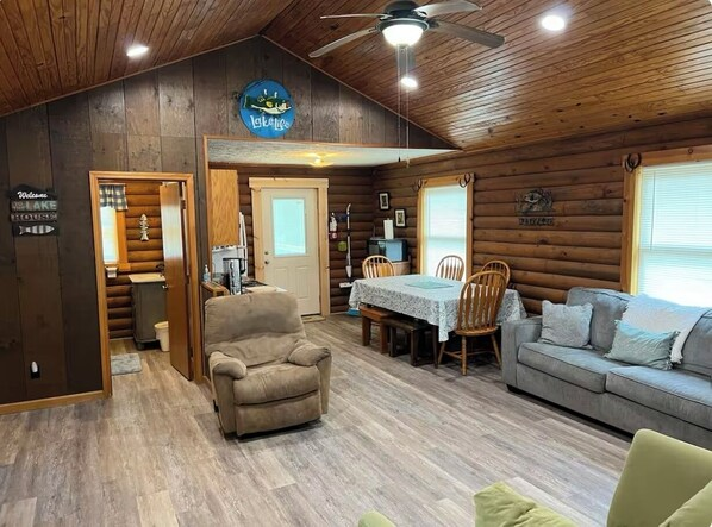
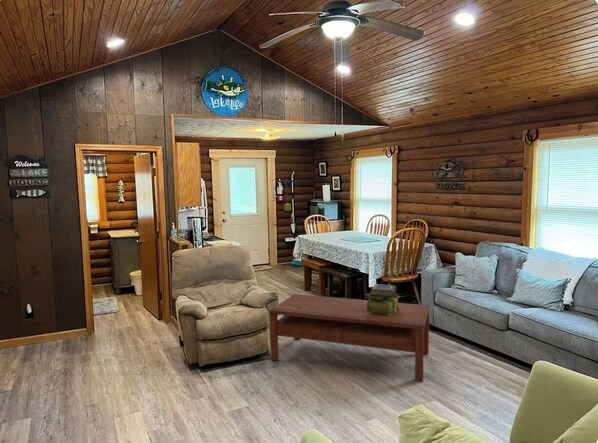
+ coffee table [268,293,431,383]
+ stack of books [365,283,400,316]
